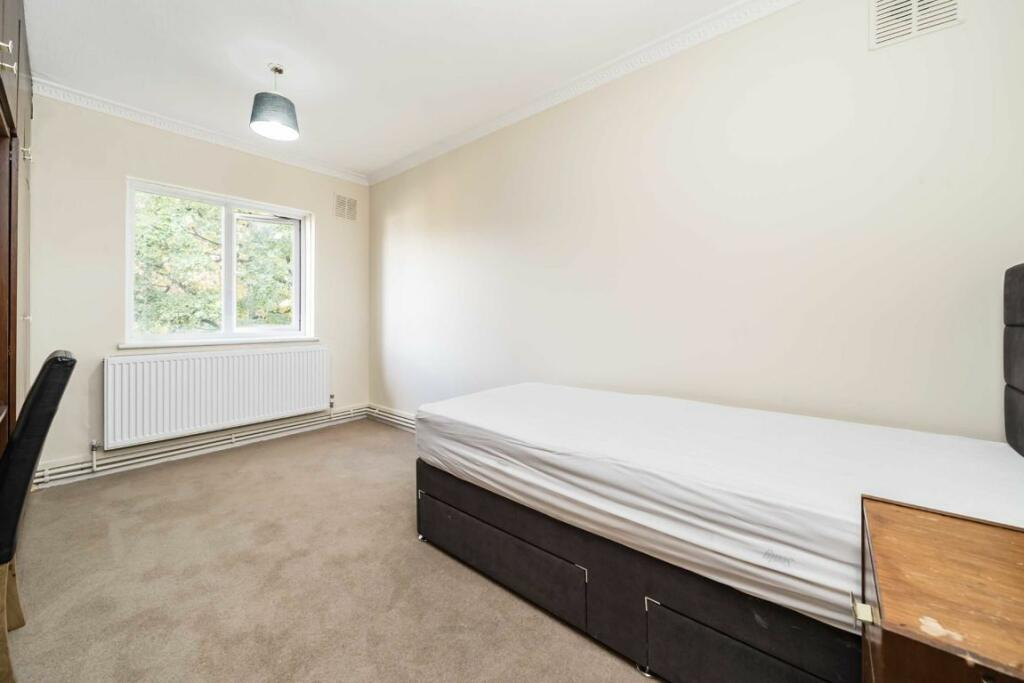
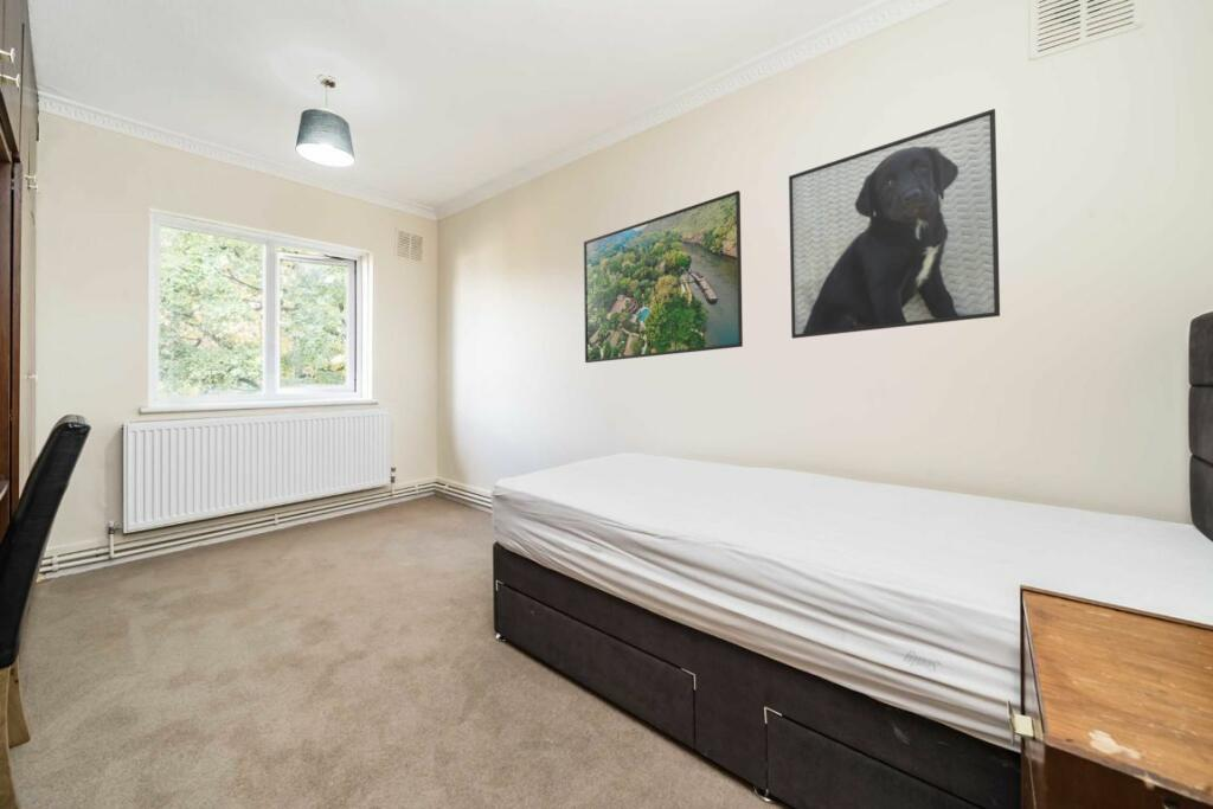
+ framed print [583,190,744,364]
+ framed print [788,108,1001,340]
